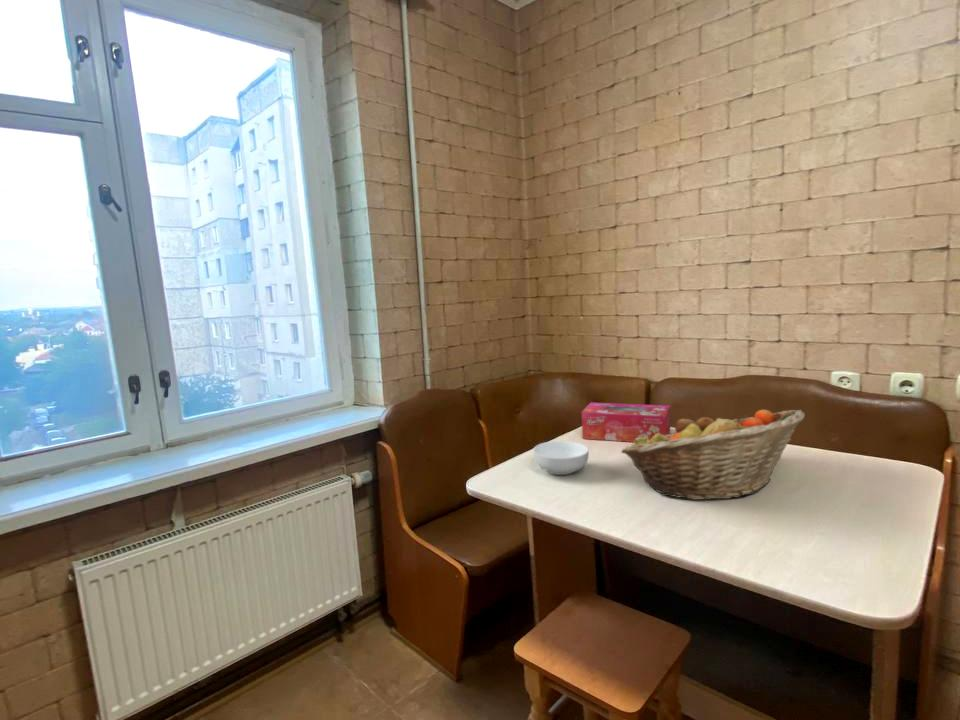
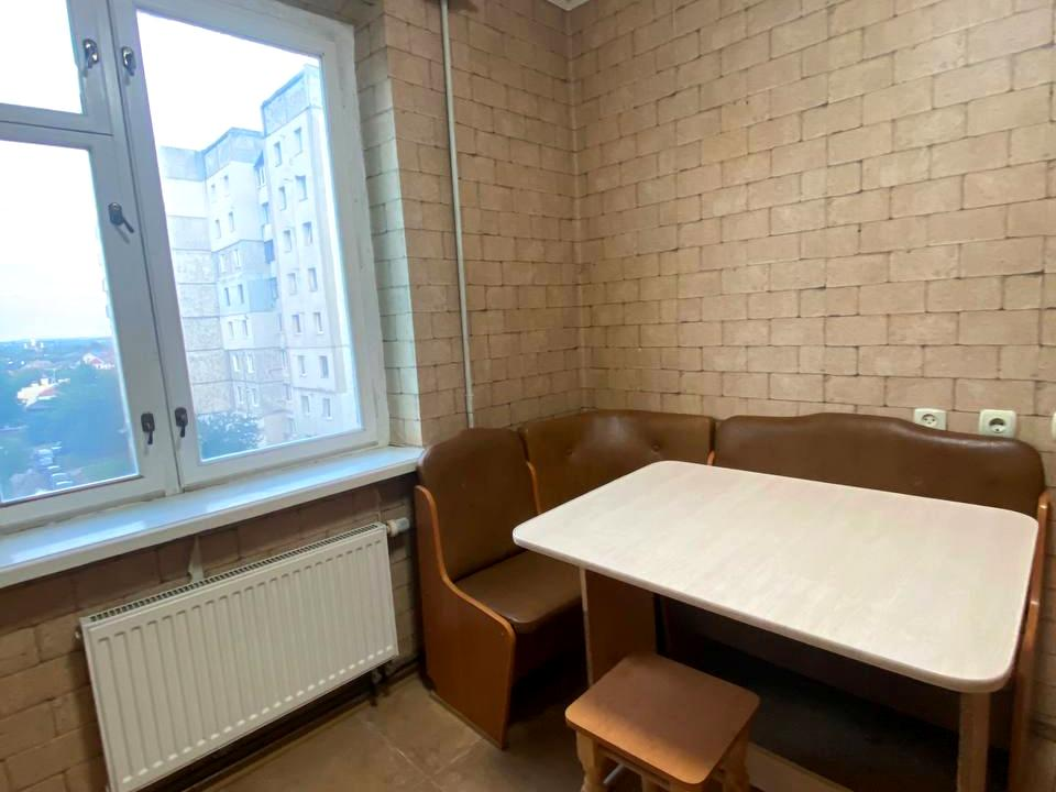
- cereal bowl [532,440,590,476]
- fruit basket [620,409,805,501]
- tissue box [581,401,671,443]
